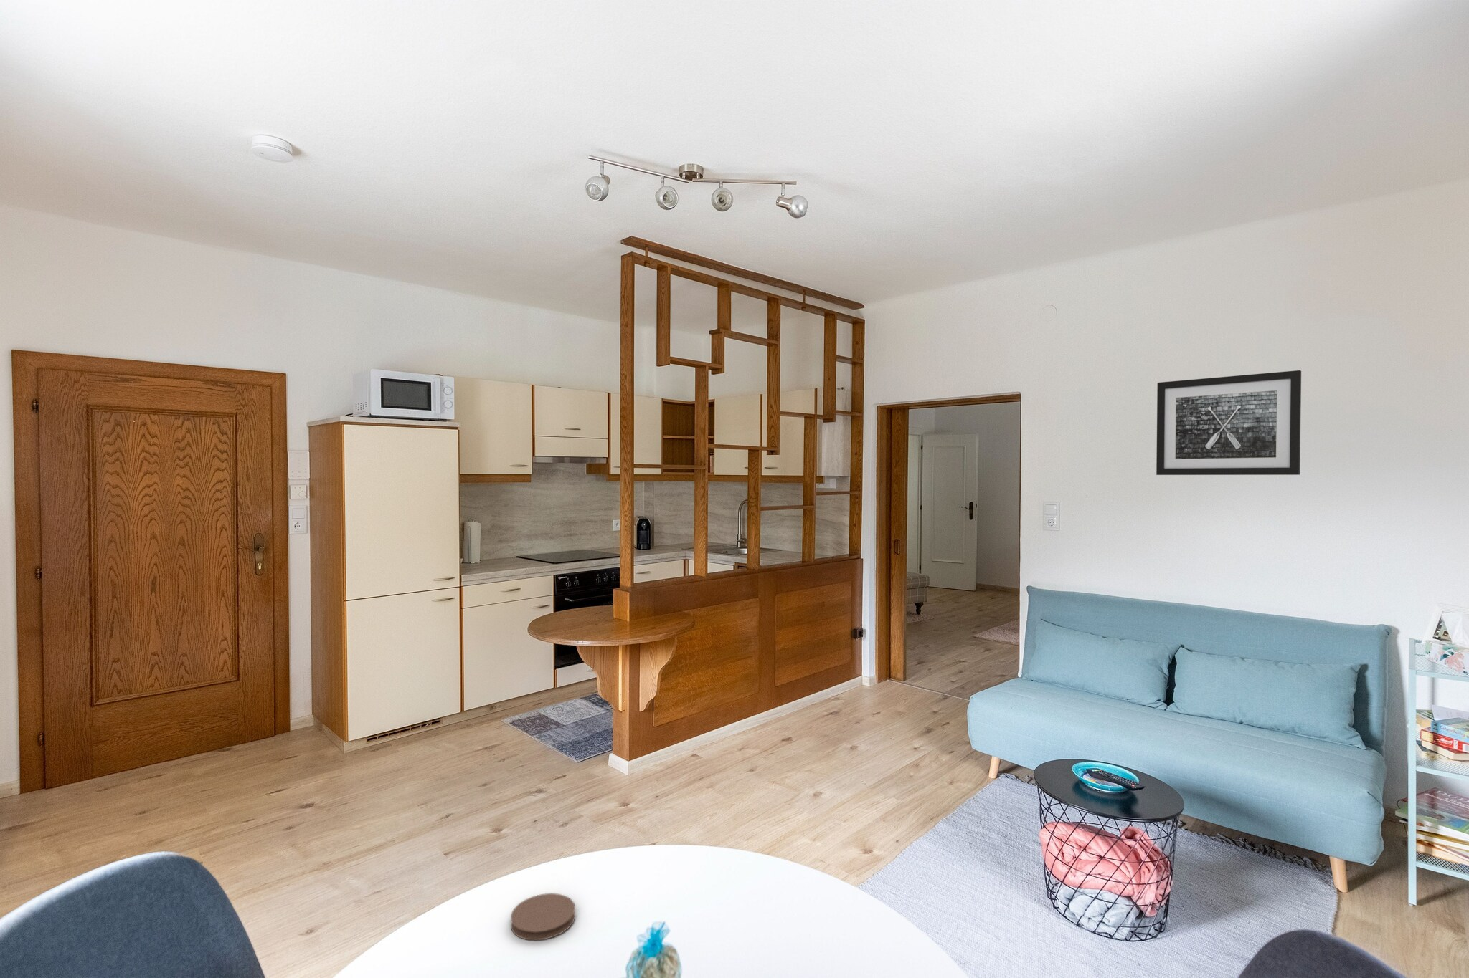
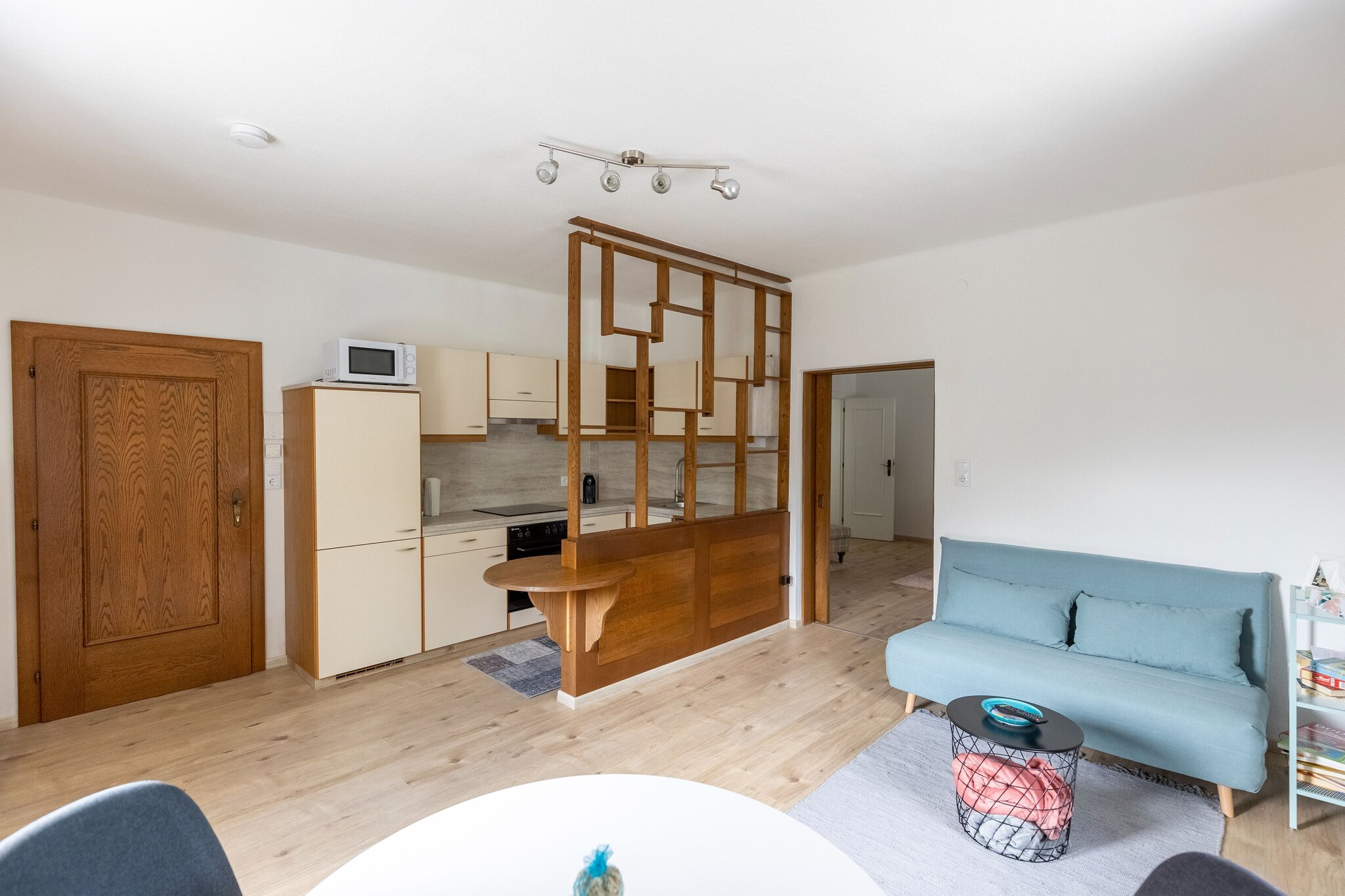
- wall art [1156,370,1302,476]
- coaster [510,893,576,942]
